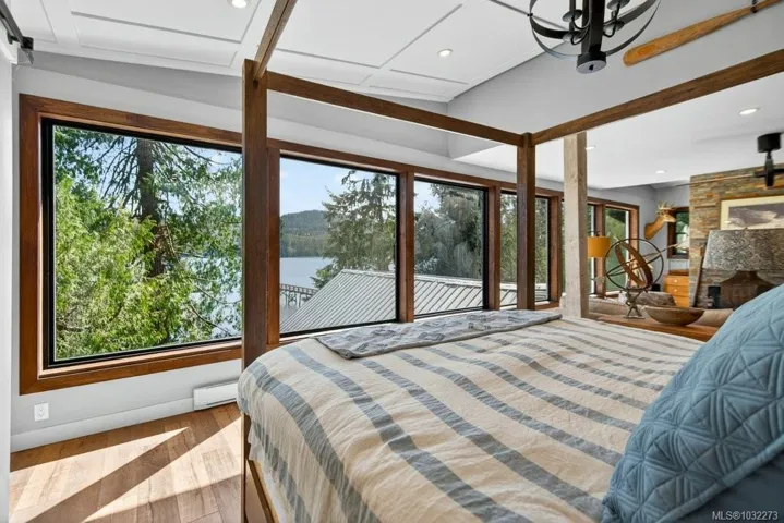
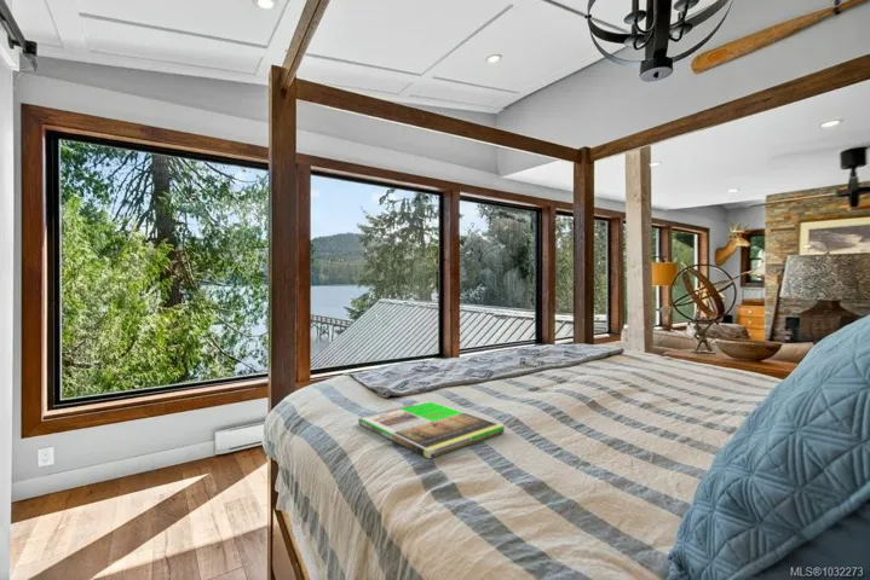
+ magazine [357,400,506,460]
